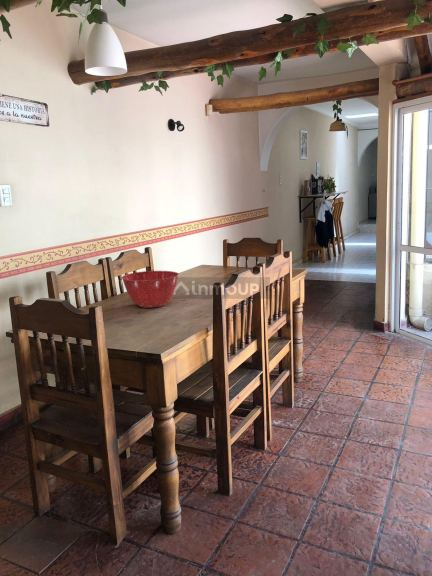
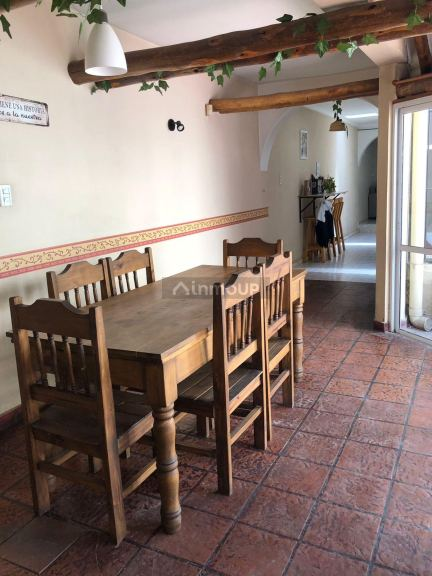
- mixing bowl [120,270,180,309]
